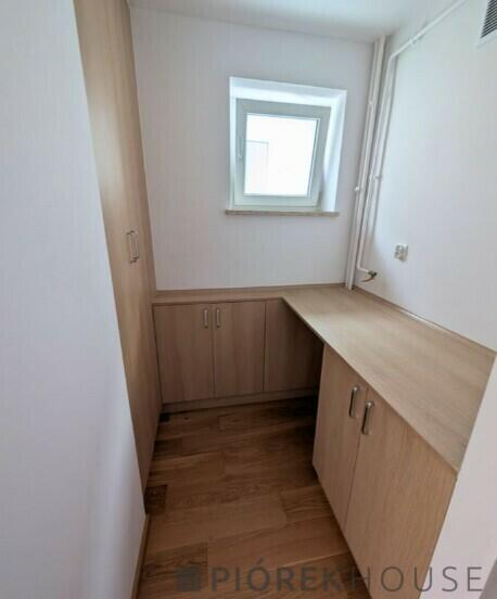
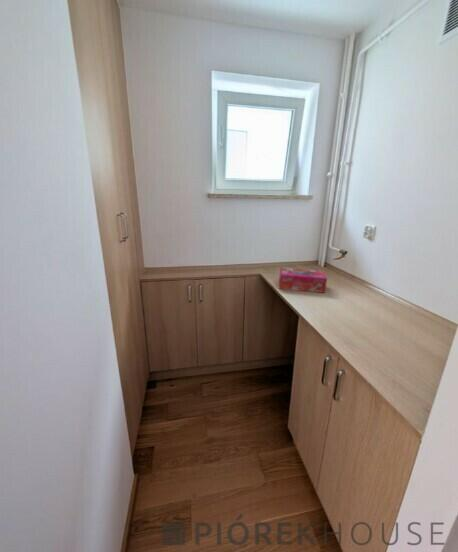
+ tissue box [278,267,328,294]
